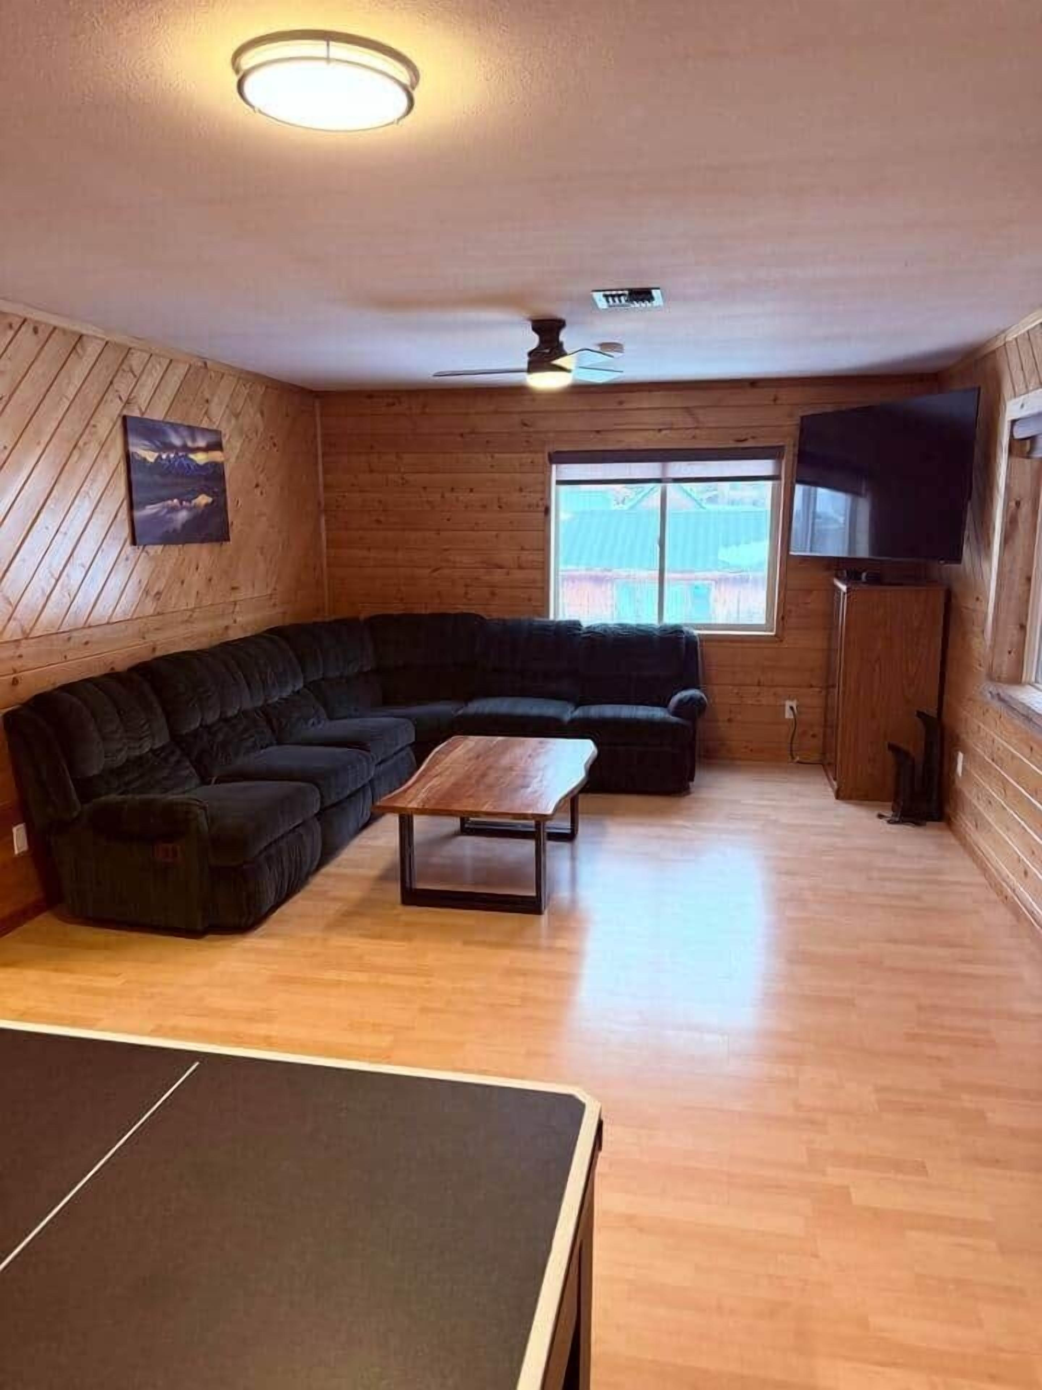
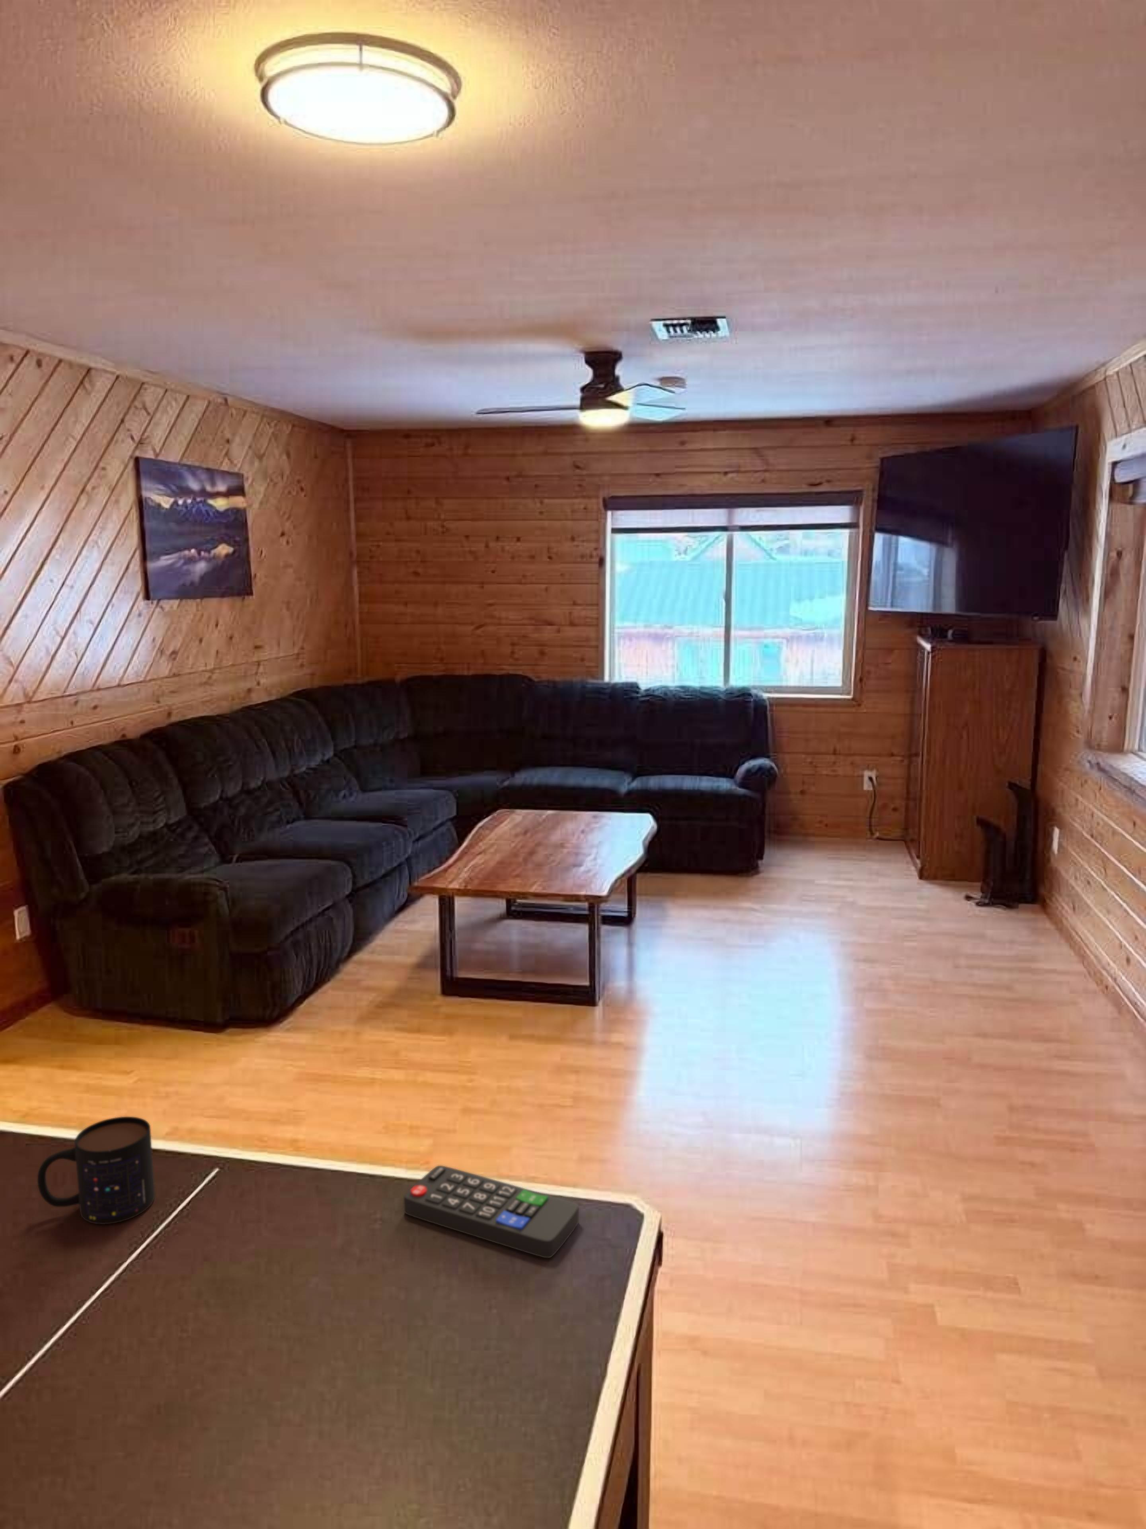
+ mug [37,1116,155,1224]
+ remote control [403,1165,579,1258]
